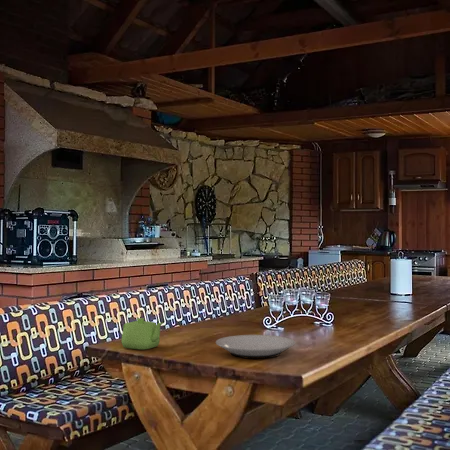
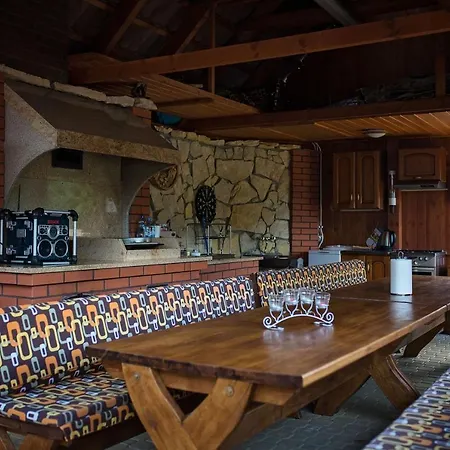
- plate [215,334,296,360]
- teapot [121,317,165,350]
